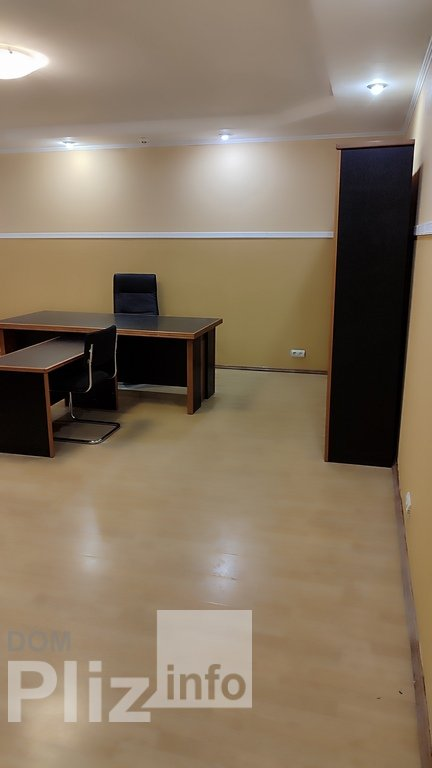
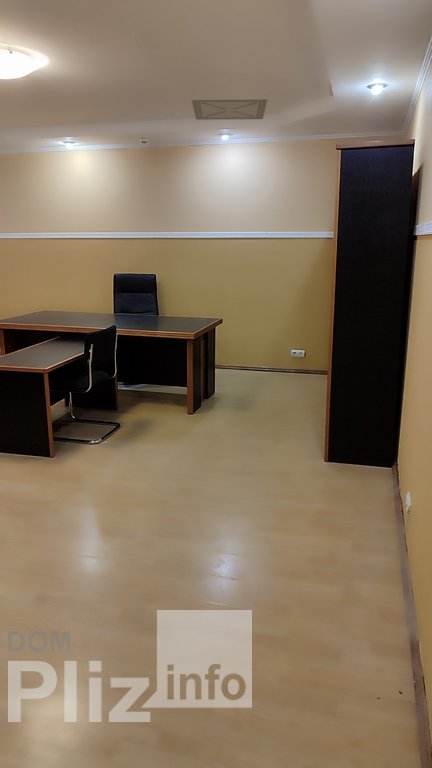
+ ceiling vent [191,98,269,121]
